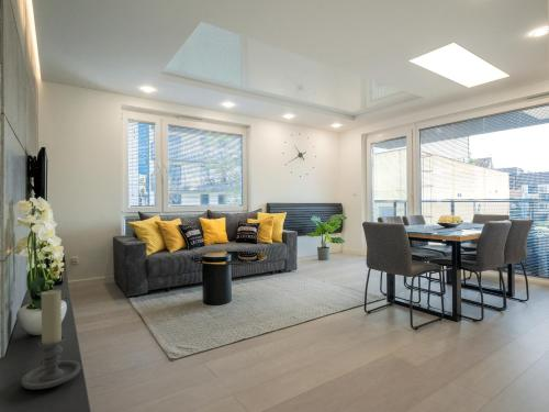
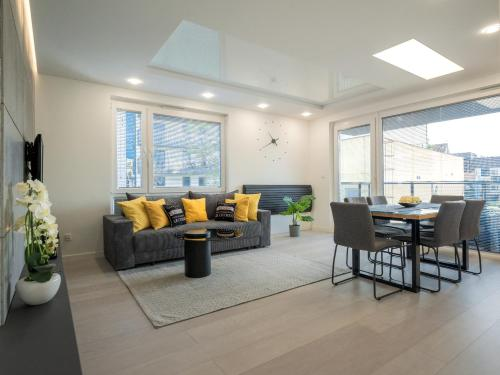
- candle holder [21,289,82,390]
